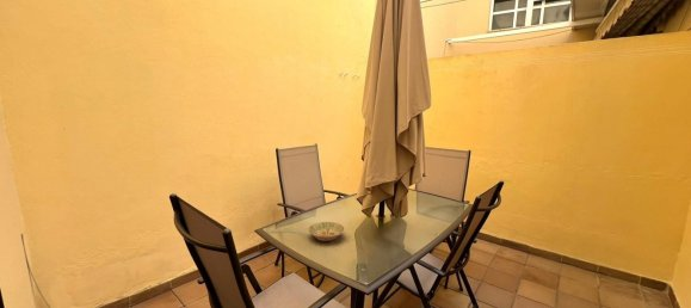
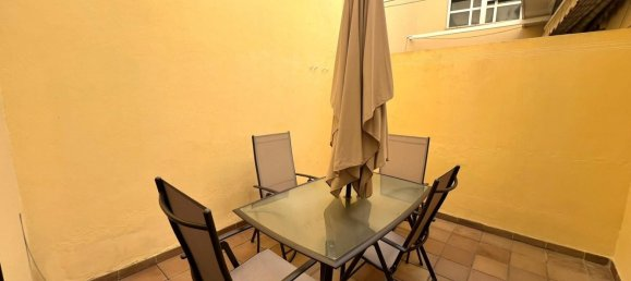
- bowl [307,221,346,242]
